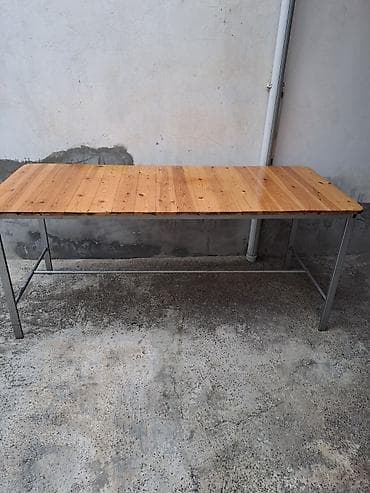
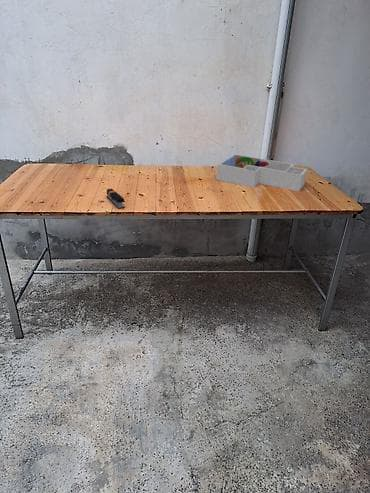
+ stapler [106,188,126,210]
+ desk organizer [215,153,308,192]
